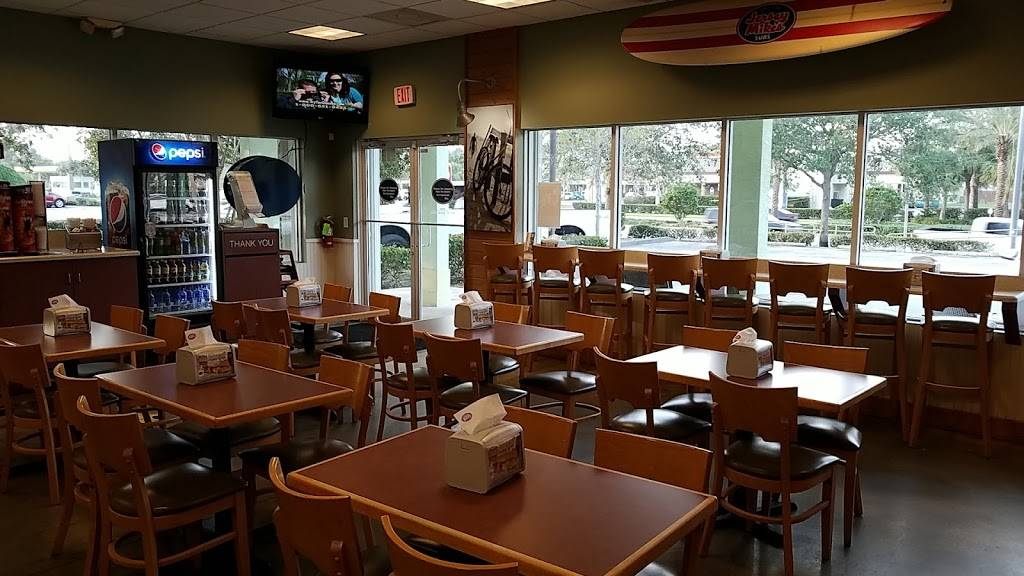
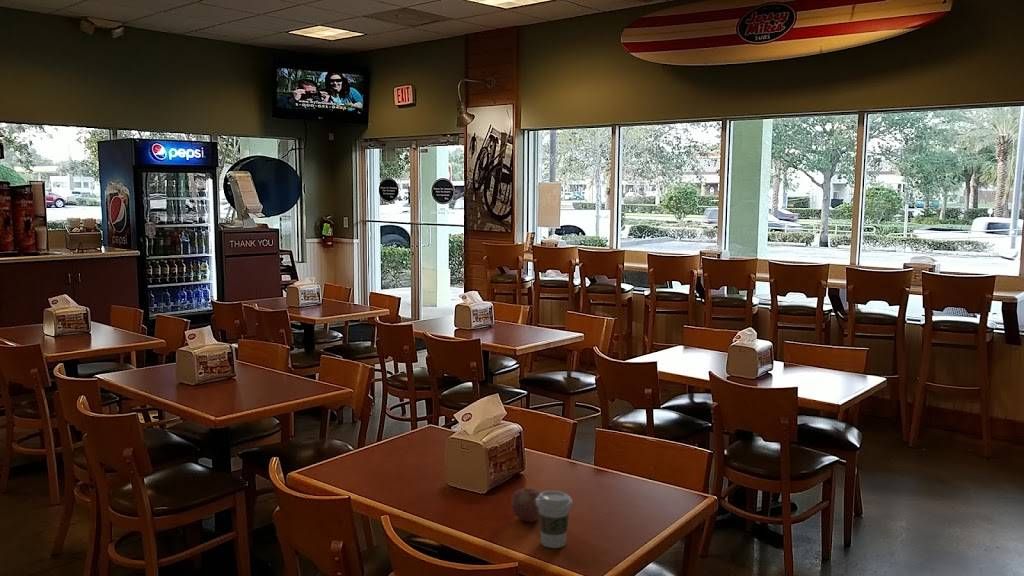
+ coffee cup [536,490,573,549]
+ apple [510,487,542,523]
